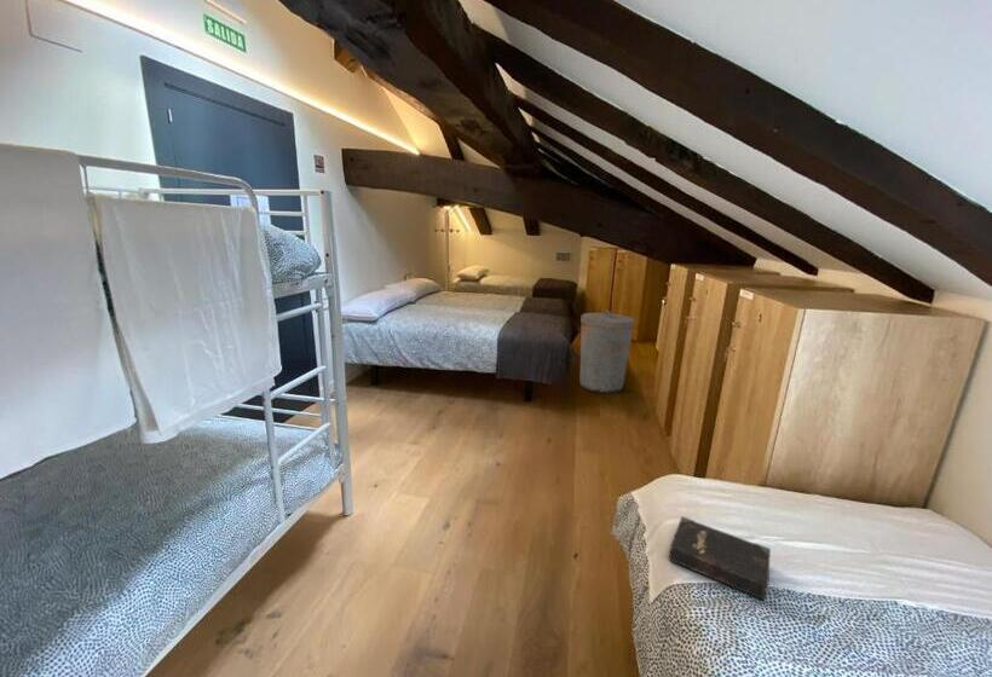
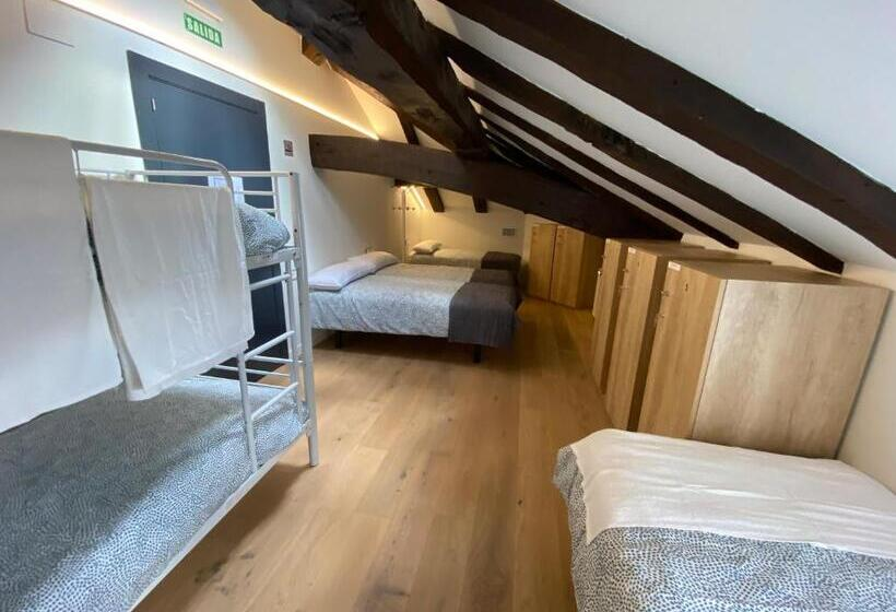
- hardback book [668,515,772,602]
- trash can [578,309,636,394]
